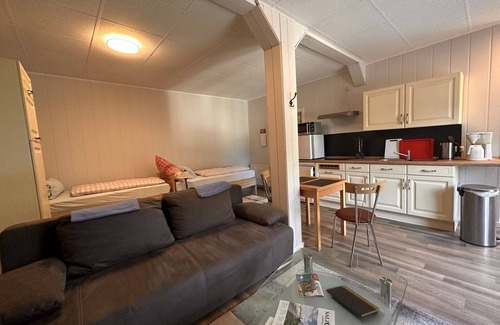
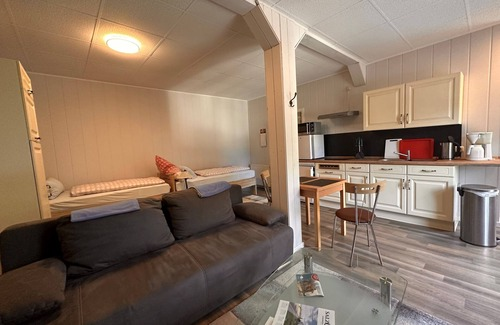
- notepad [325,284,380,325]
